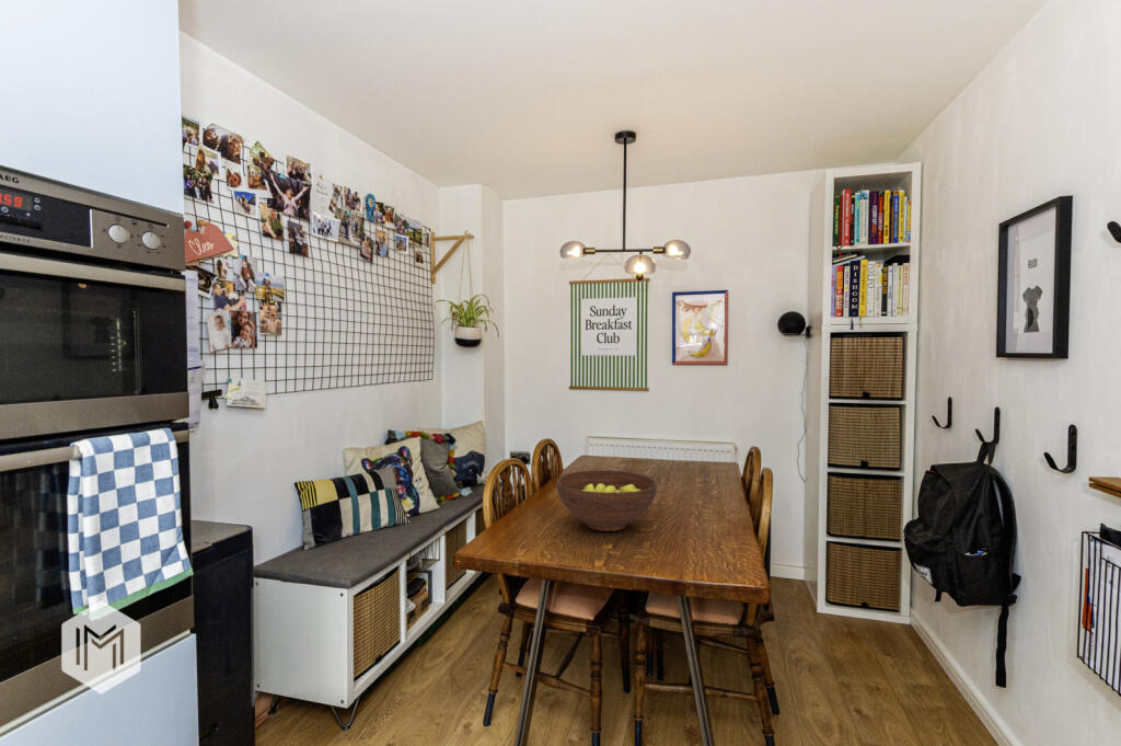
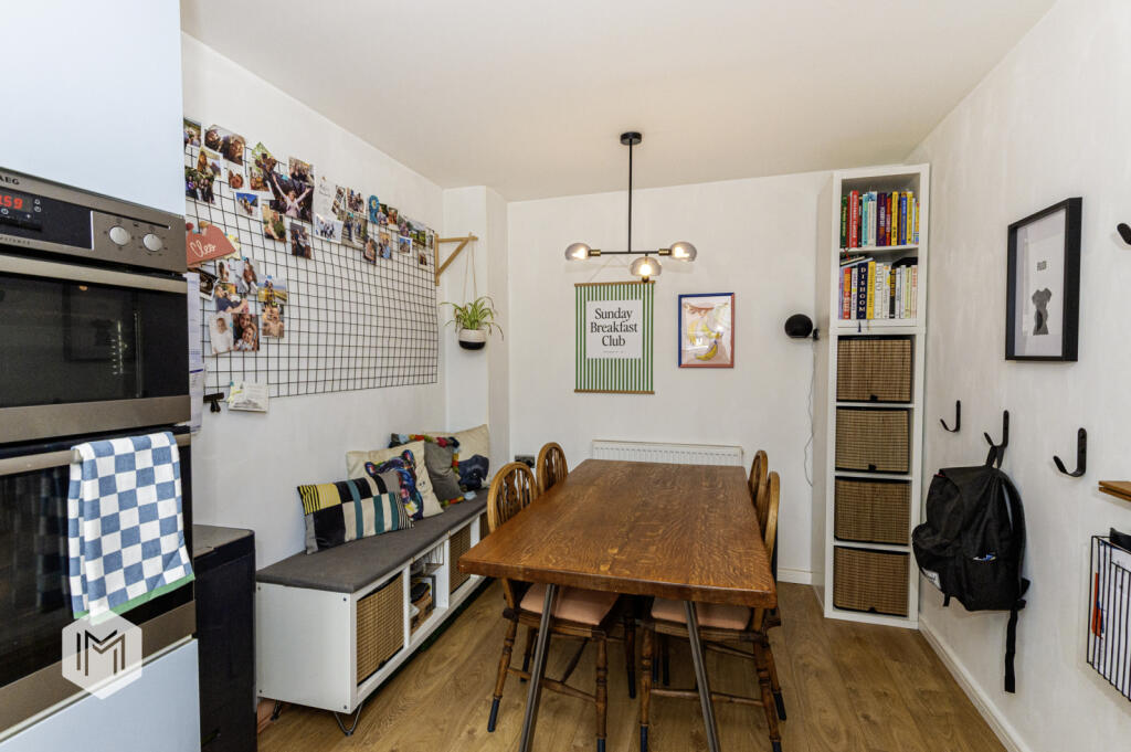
- fruit bowl [555,469,658,532]
